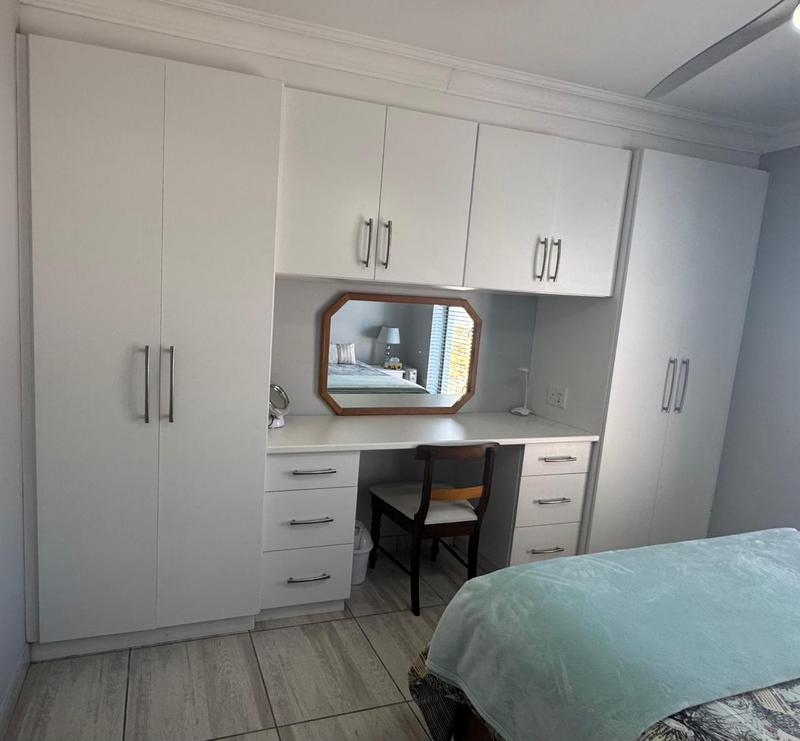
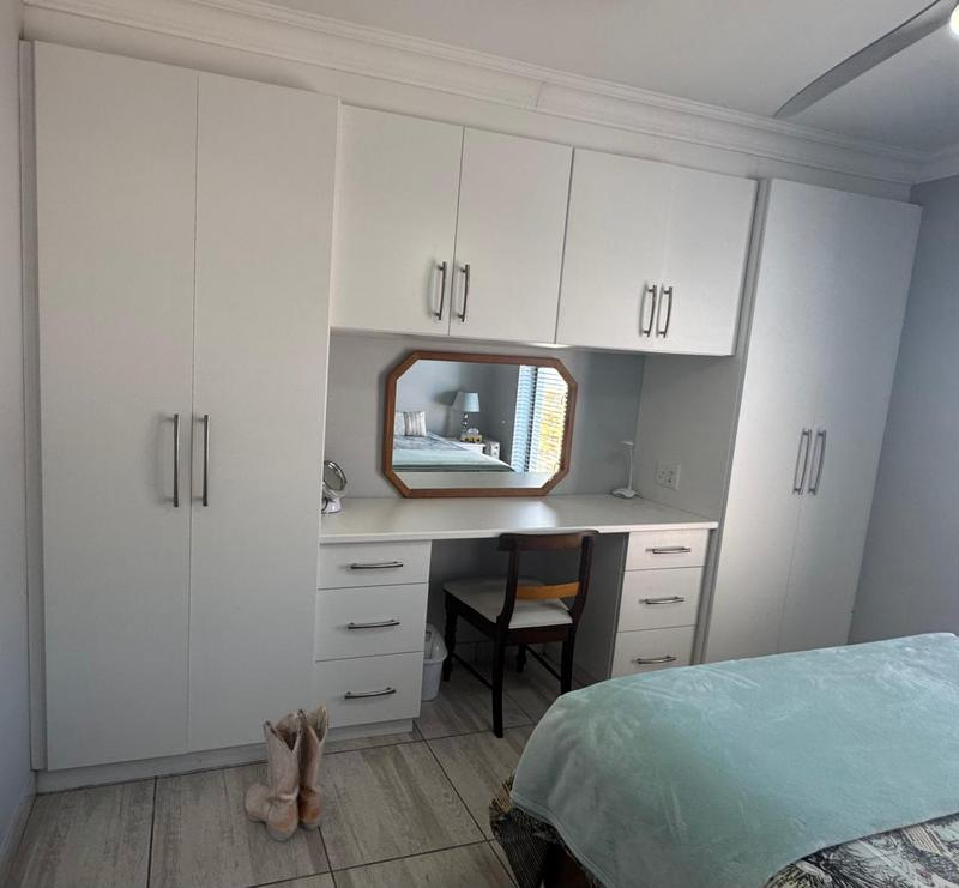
+ boots [243,703,330,842]
